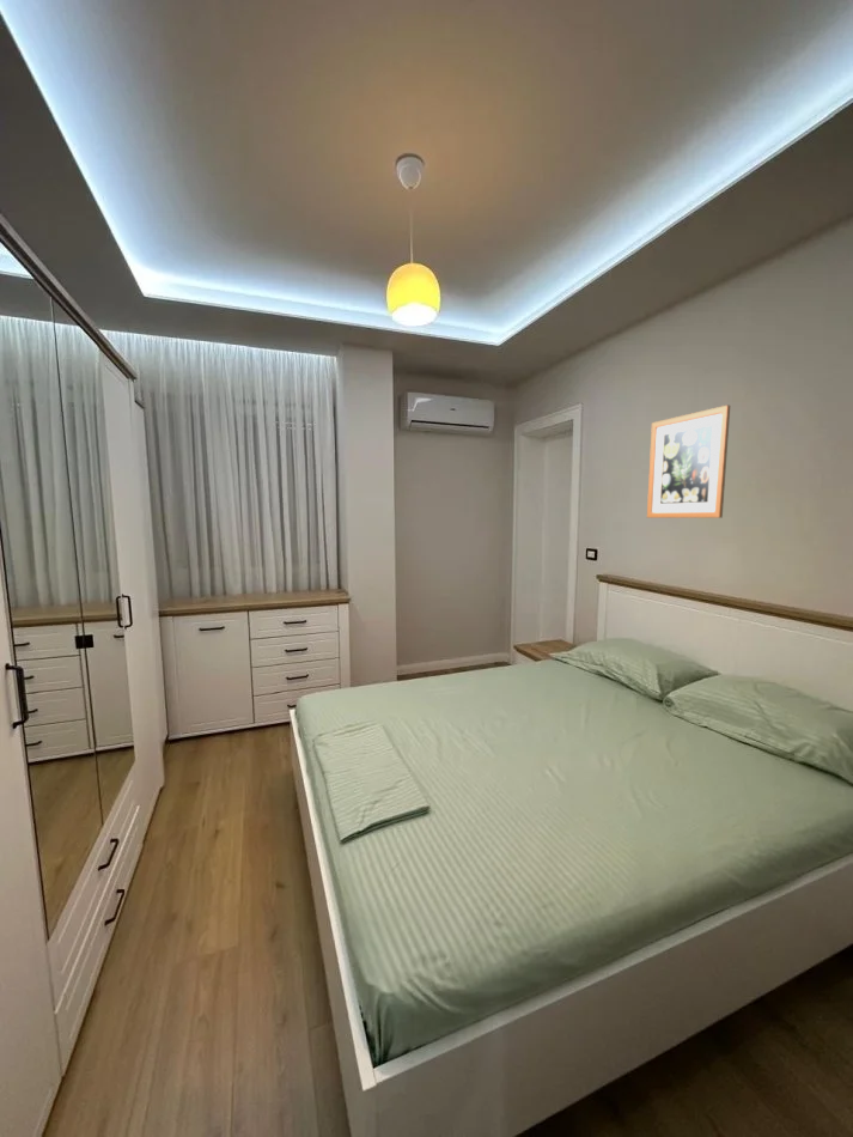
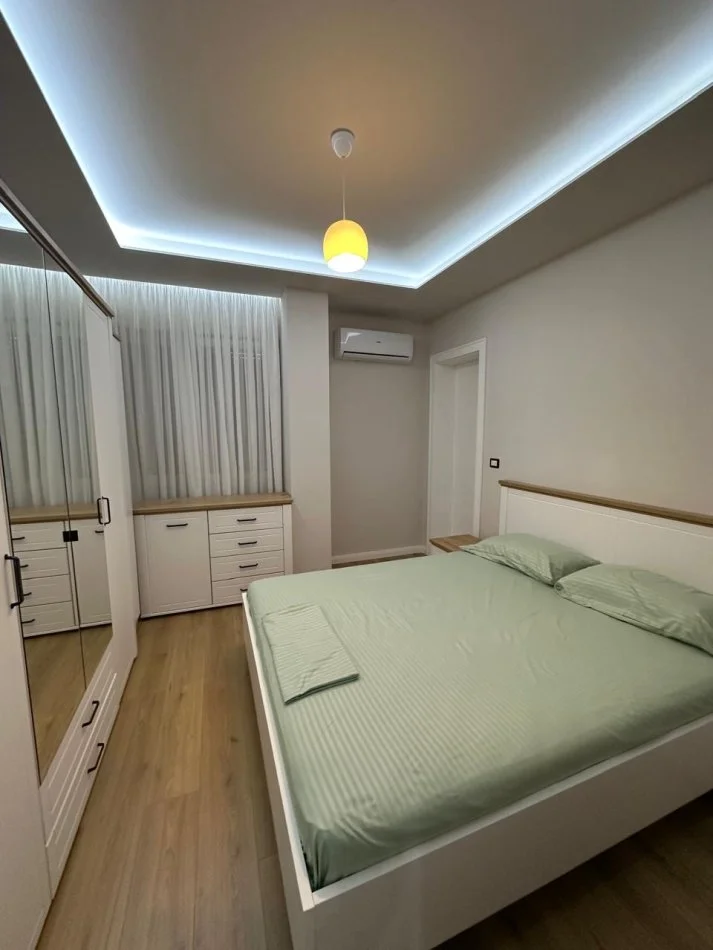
- wall art [646,405,731,519]
